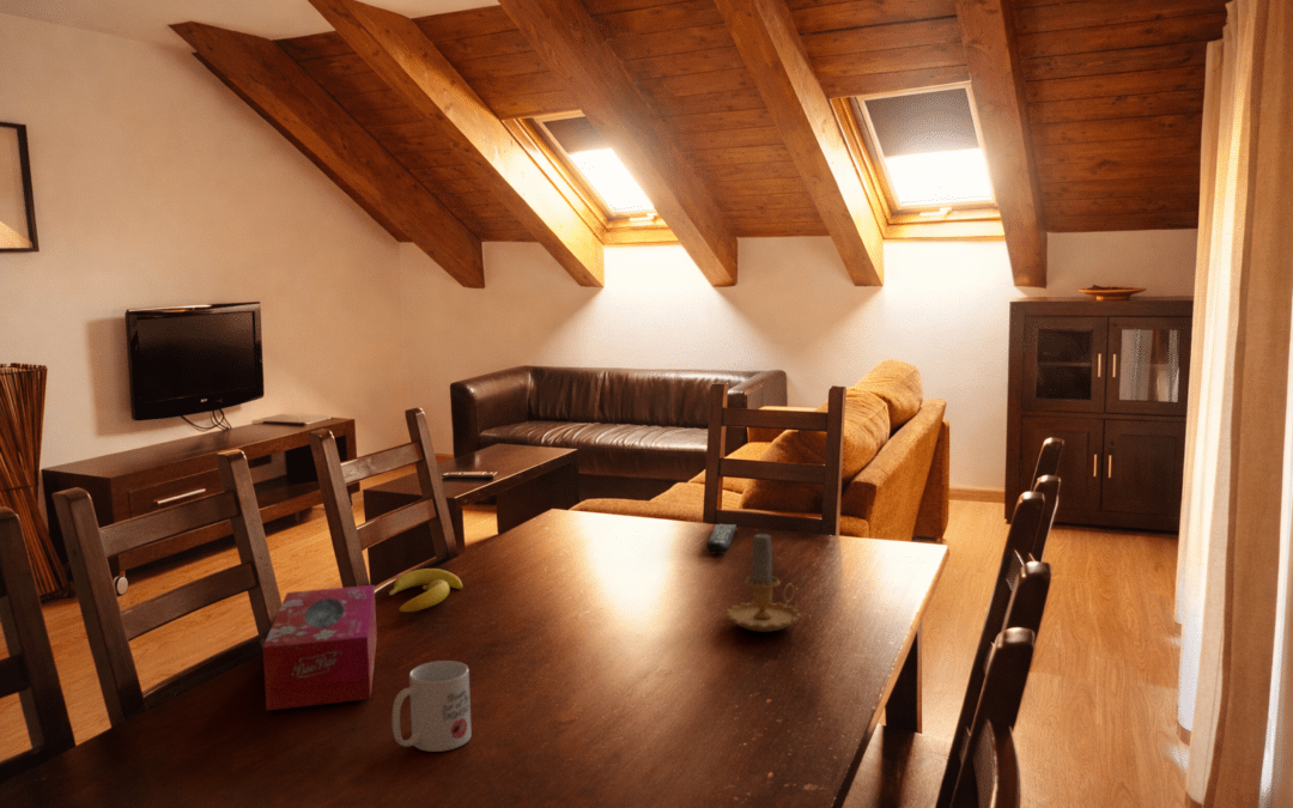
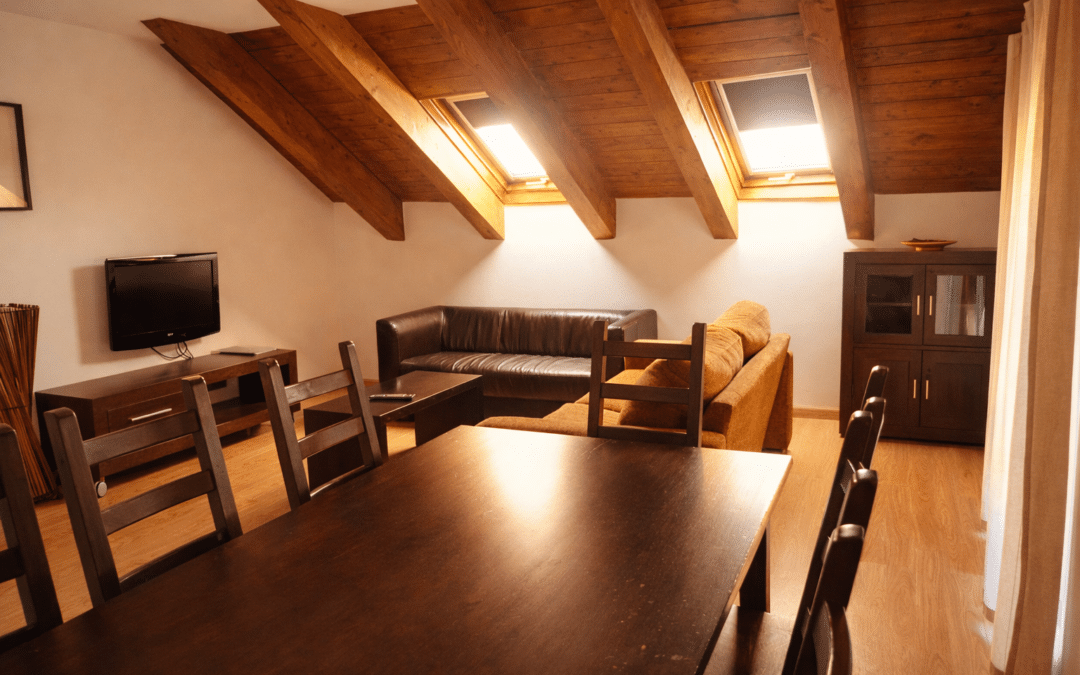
- candle [724,529,802,633]
- mug [391,660,473,753]
- tissue box [262,584,378,711]
- banana [388,567,463,613]
- remote control [706,523,737,555]
